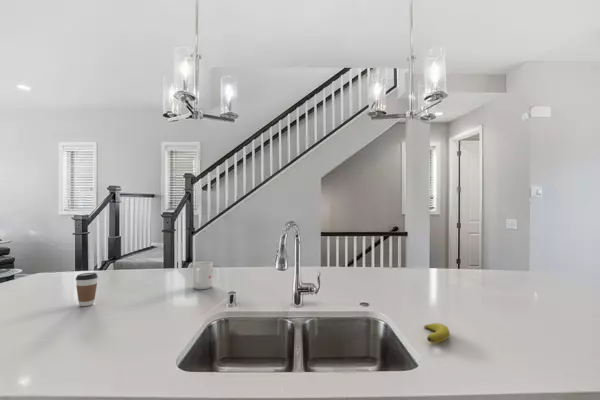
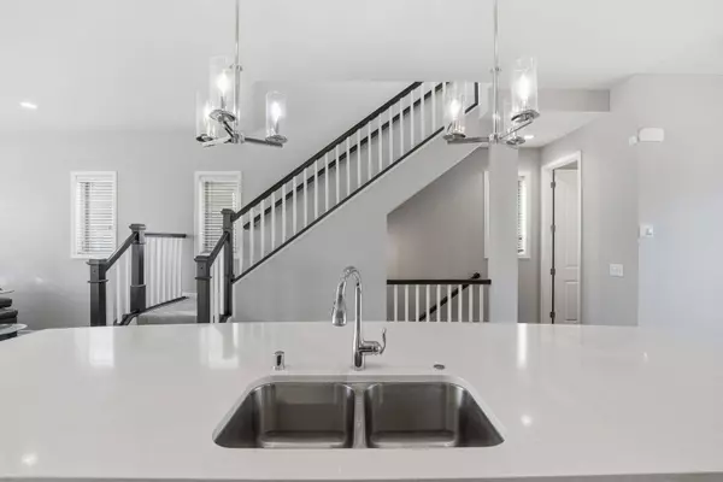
- mug [192,261,214,290]
- banana [423,322,450,344]
- coffee cup [75,272,99,307]
